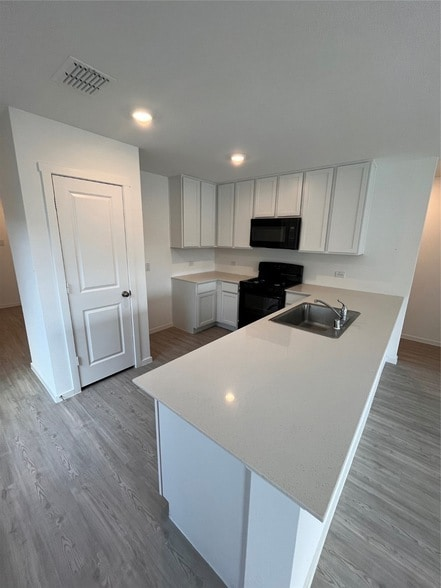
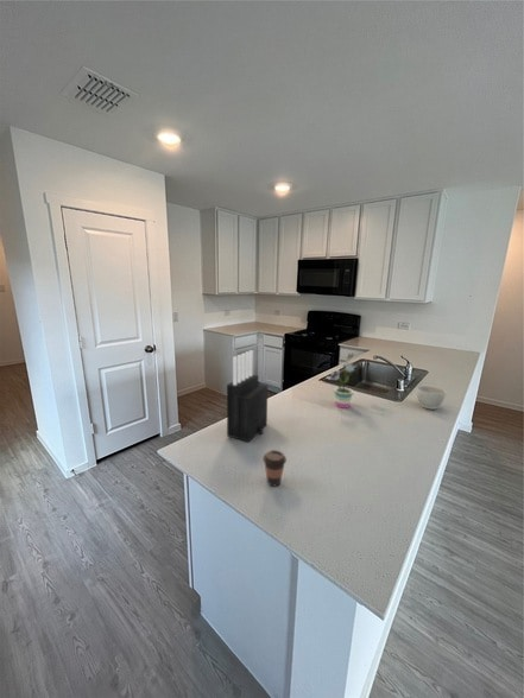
+ bowl [415,385,447,411]
+ coffee cup [261,449,288,487]
+ potted plant [324,353,358,410]
+ knife block [226,349,269,443]
